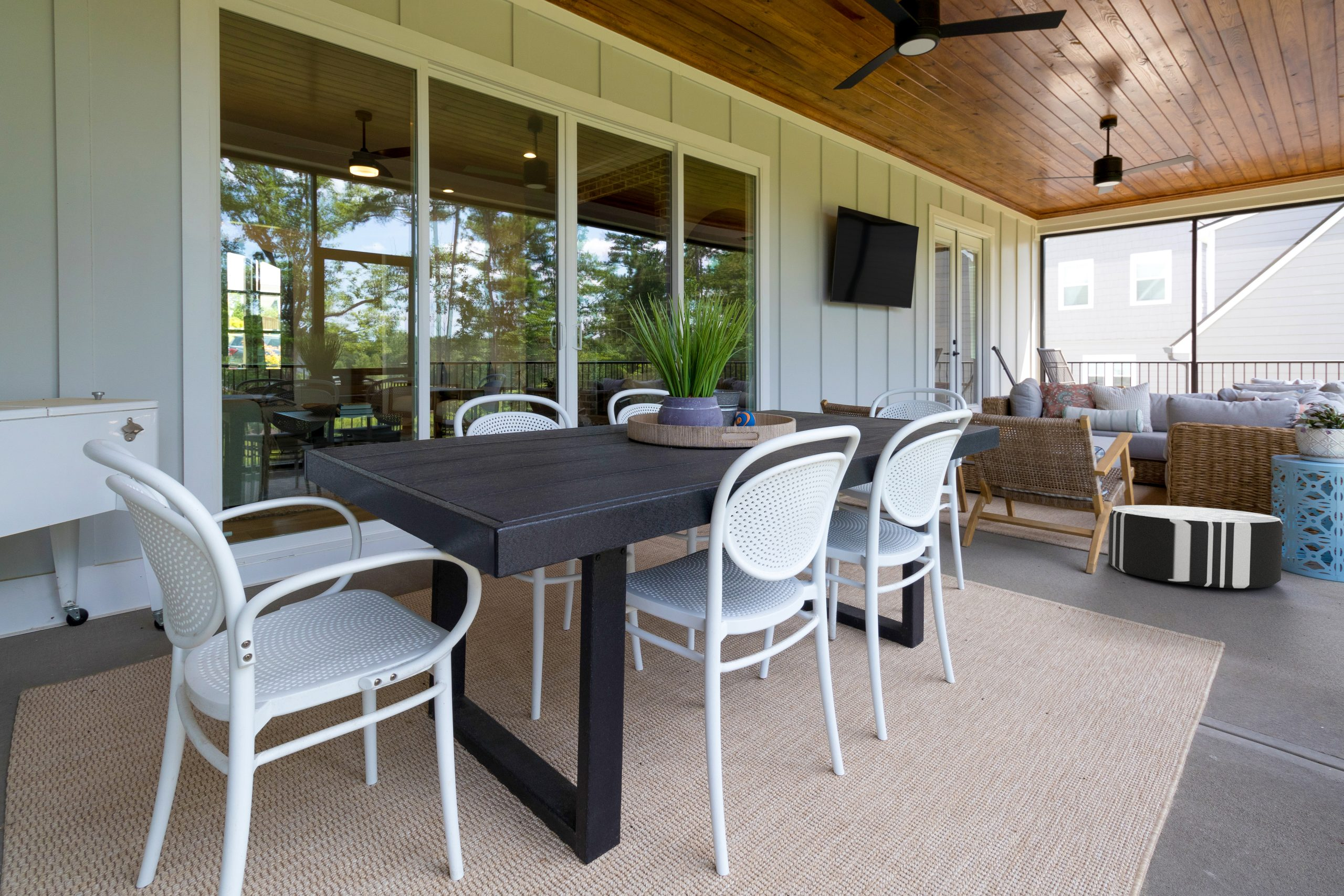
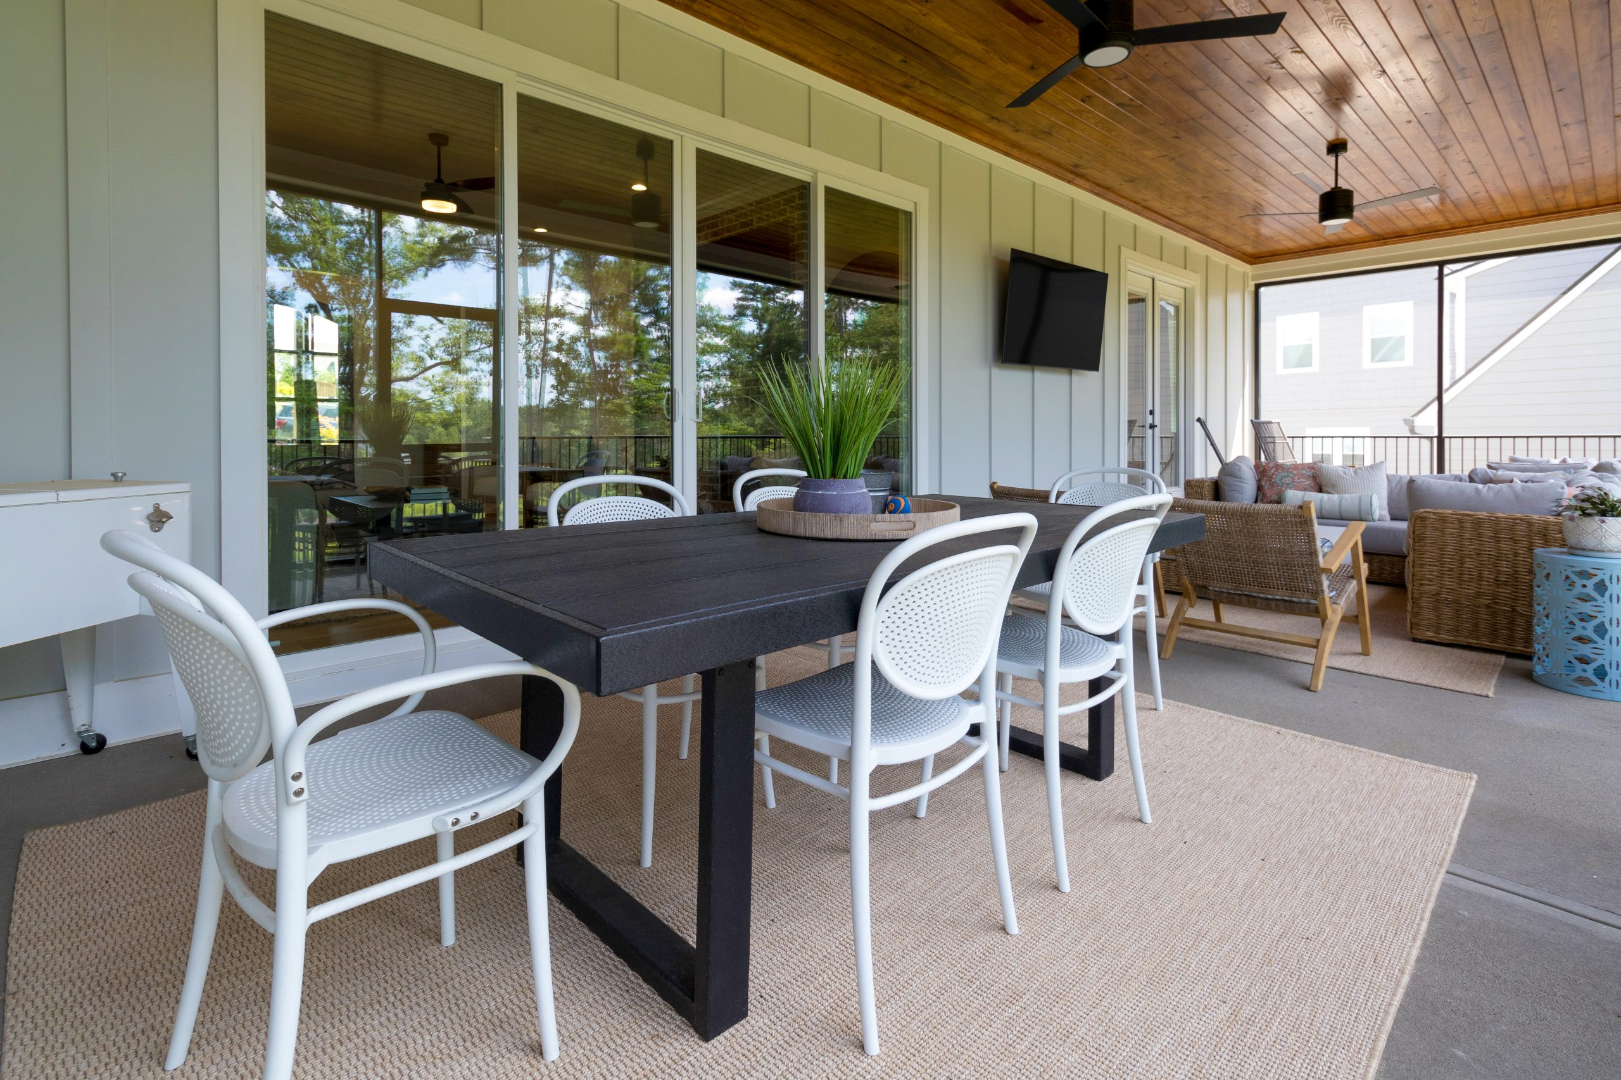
- pouf [1107,504,1284,589]
